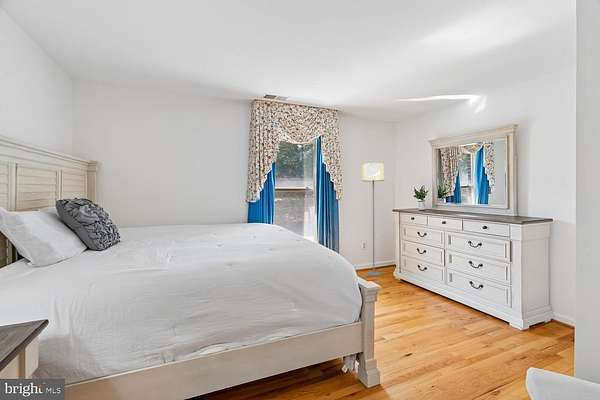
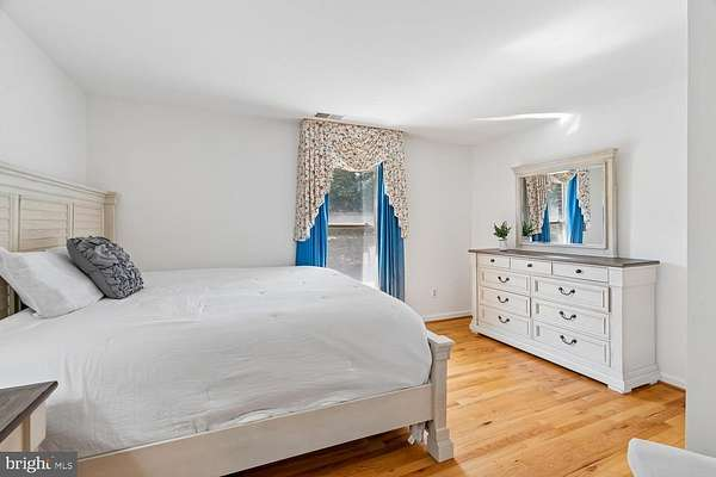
- floor lamp [361,161,385,277]
